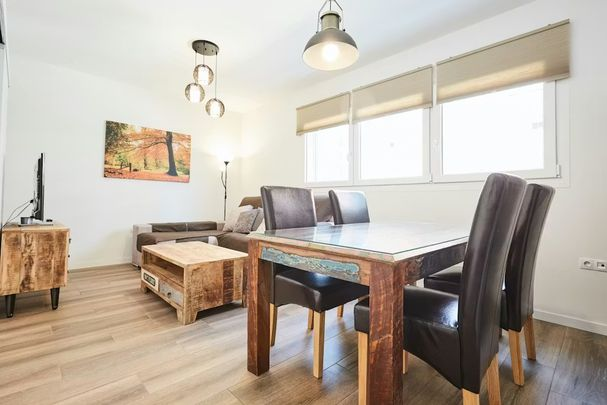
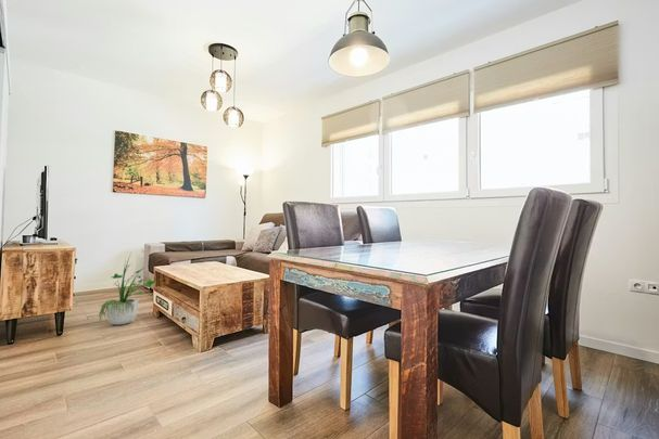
+ potted plant [98,251,157,326]
